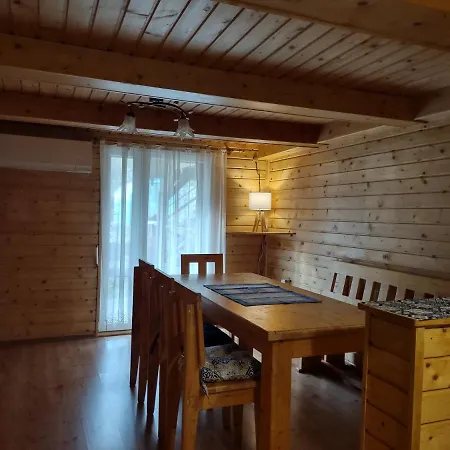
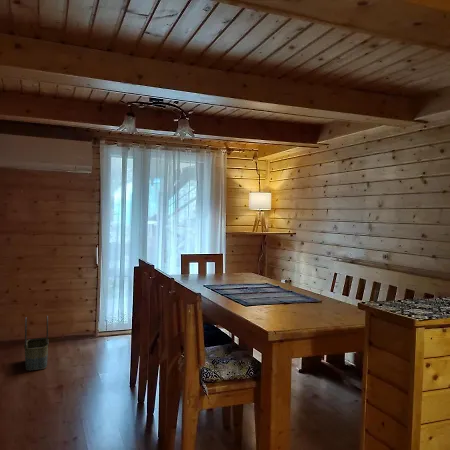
+ basket [23,315,50,372]
